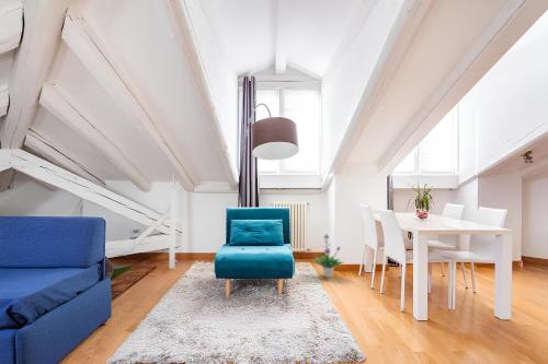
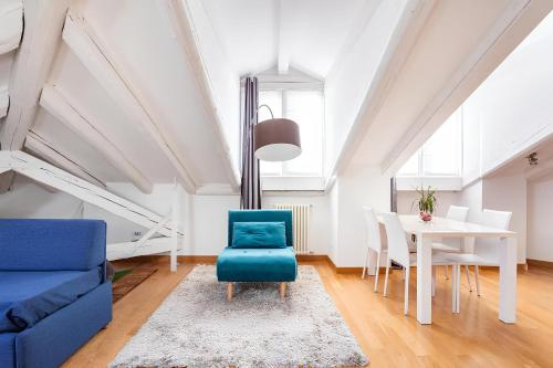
- potted plant [311,233,345,279]
